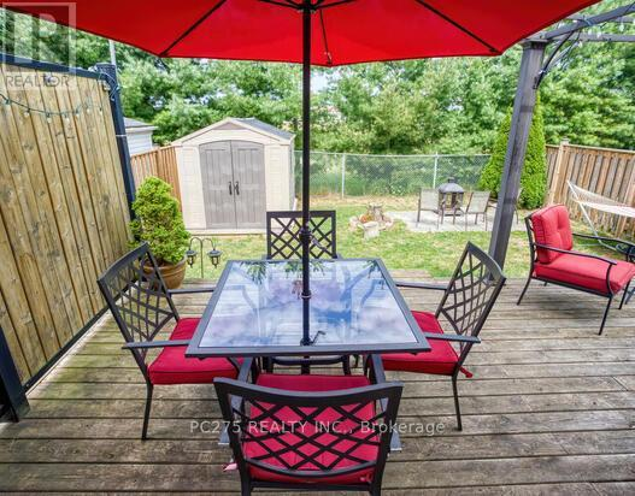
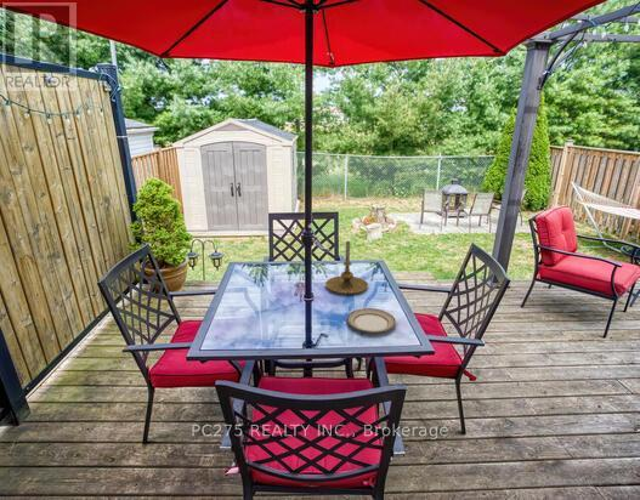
+ plate [346,307,397,334]
+ candle holder [324,240,369,295]
